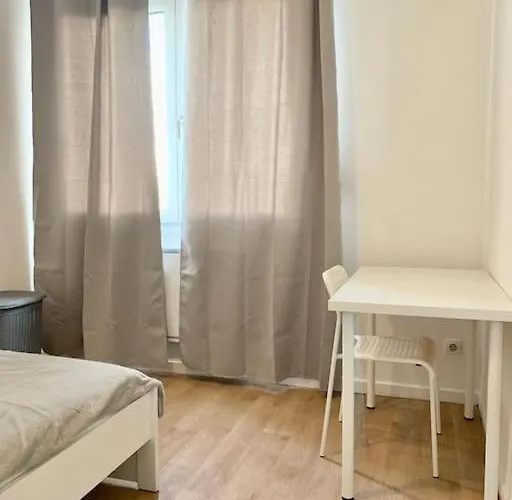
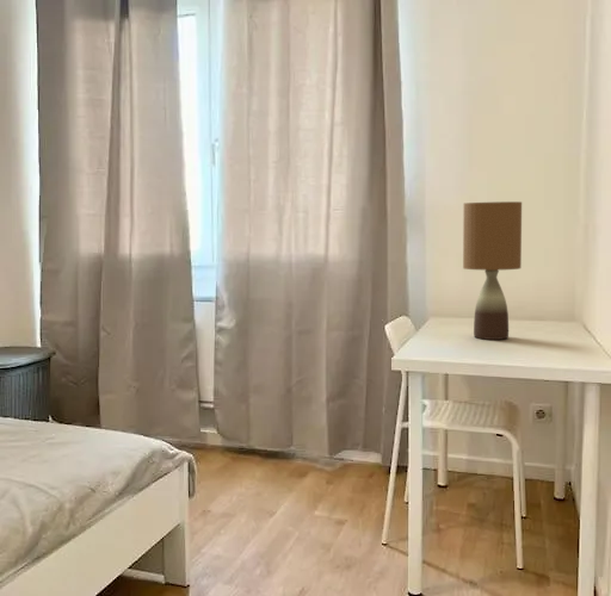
+ table lamp [462,200,523,341]
